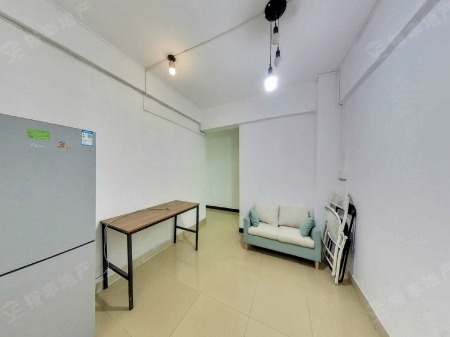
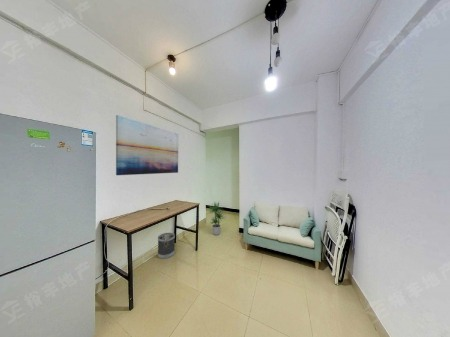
+ wastebasket [157,232,176,260]
+ potted plant [207,201,226,236]
+ wall art [115,114,179,176]
